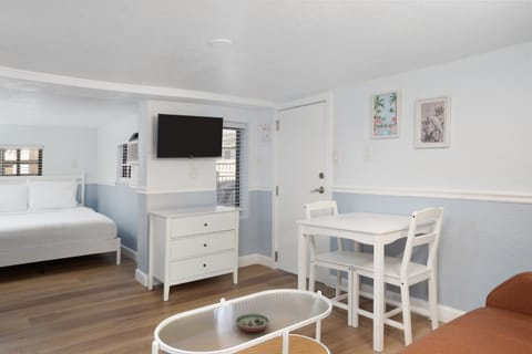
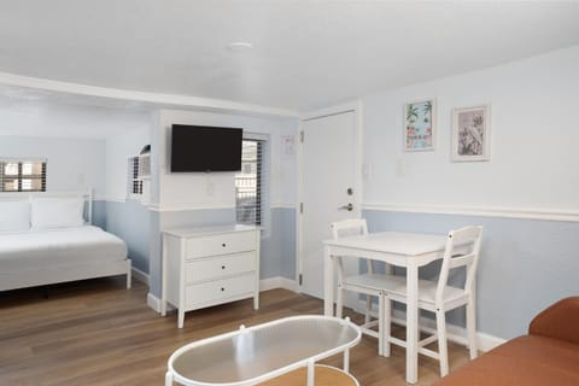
- decorative bowl [234,313,270,333]
